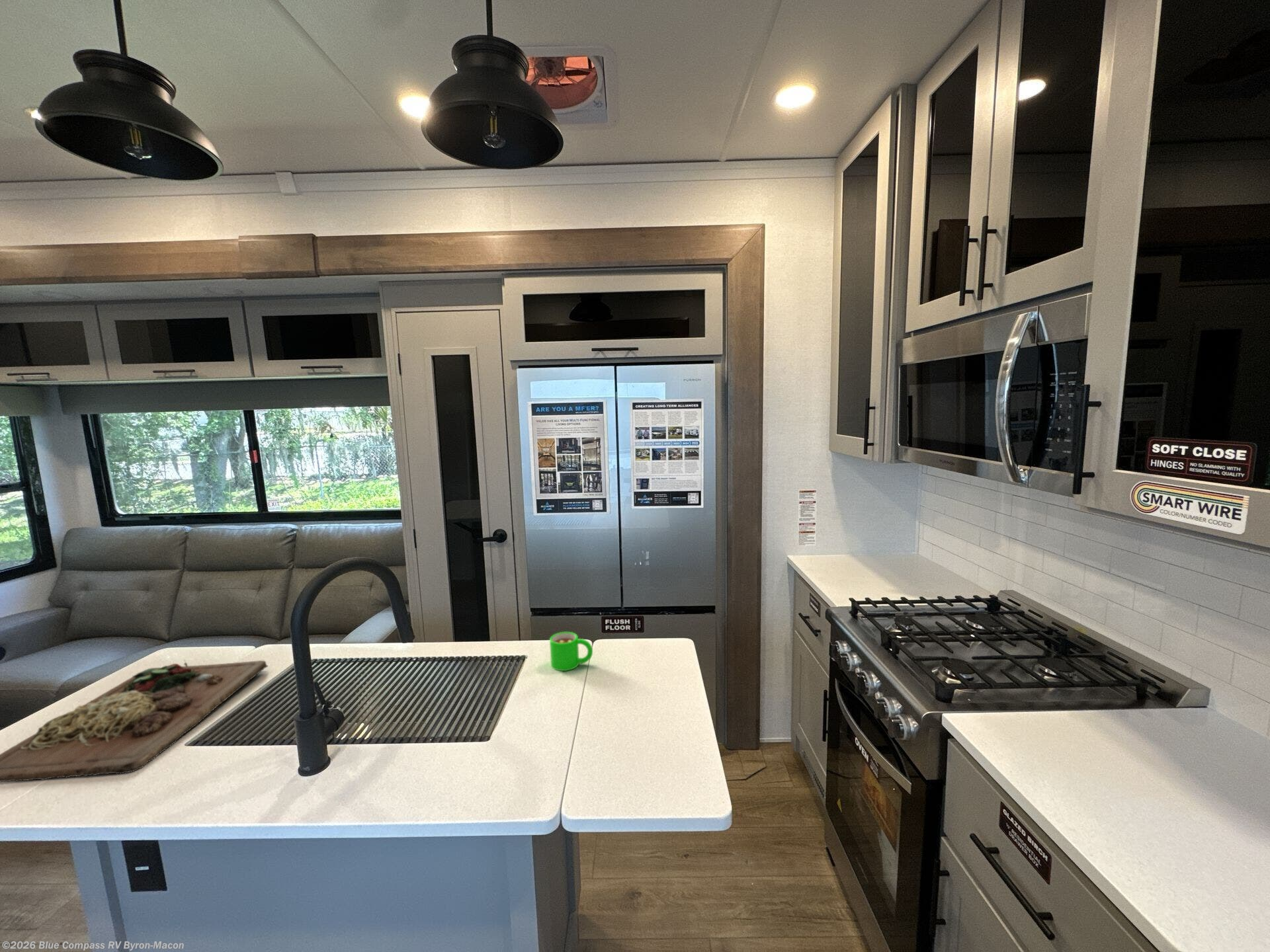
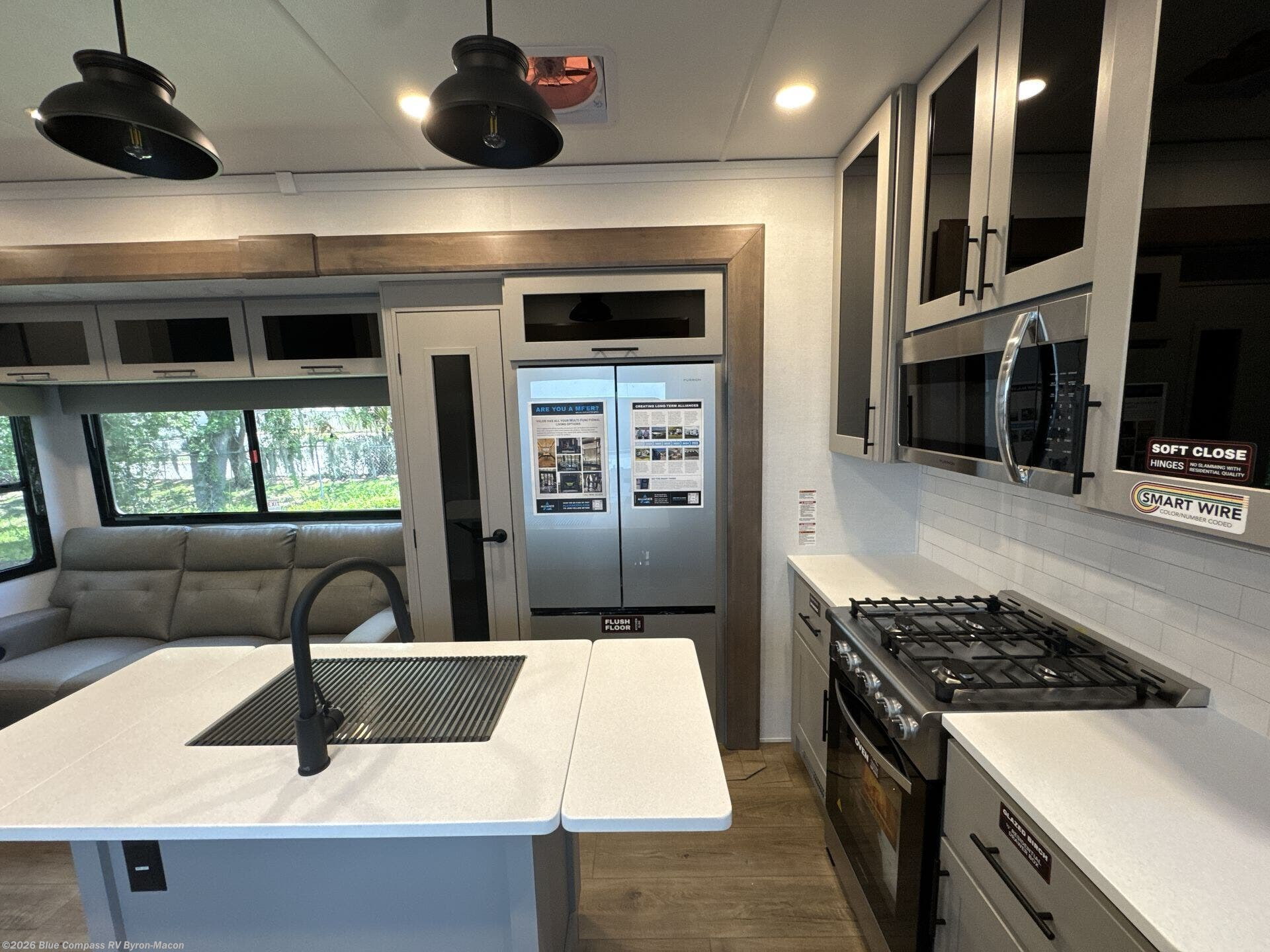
- cutting board [0,660,269,783]
- mug [549,631,593,672]
